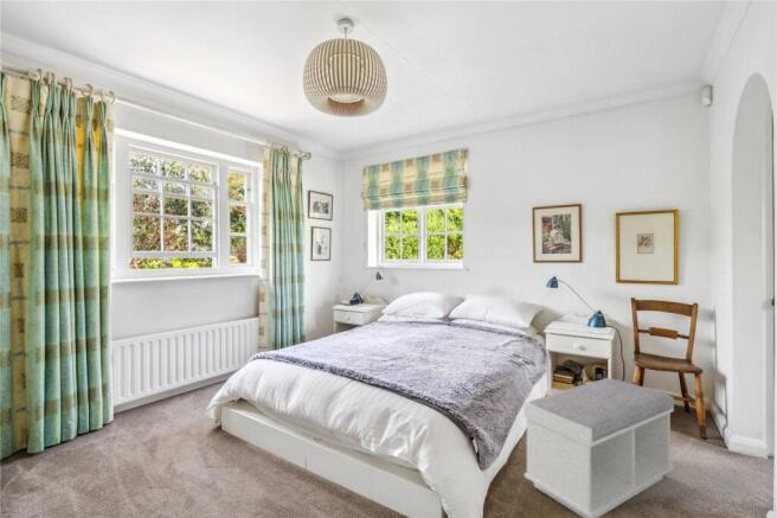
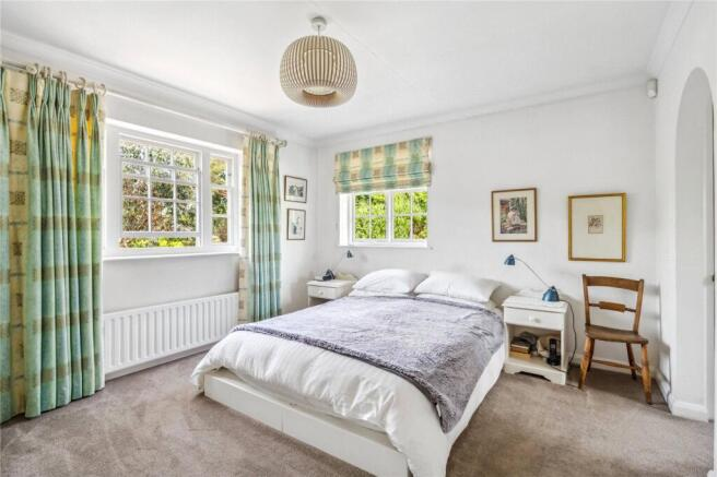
- bench [522,377,675,518]
